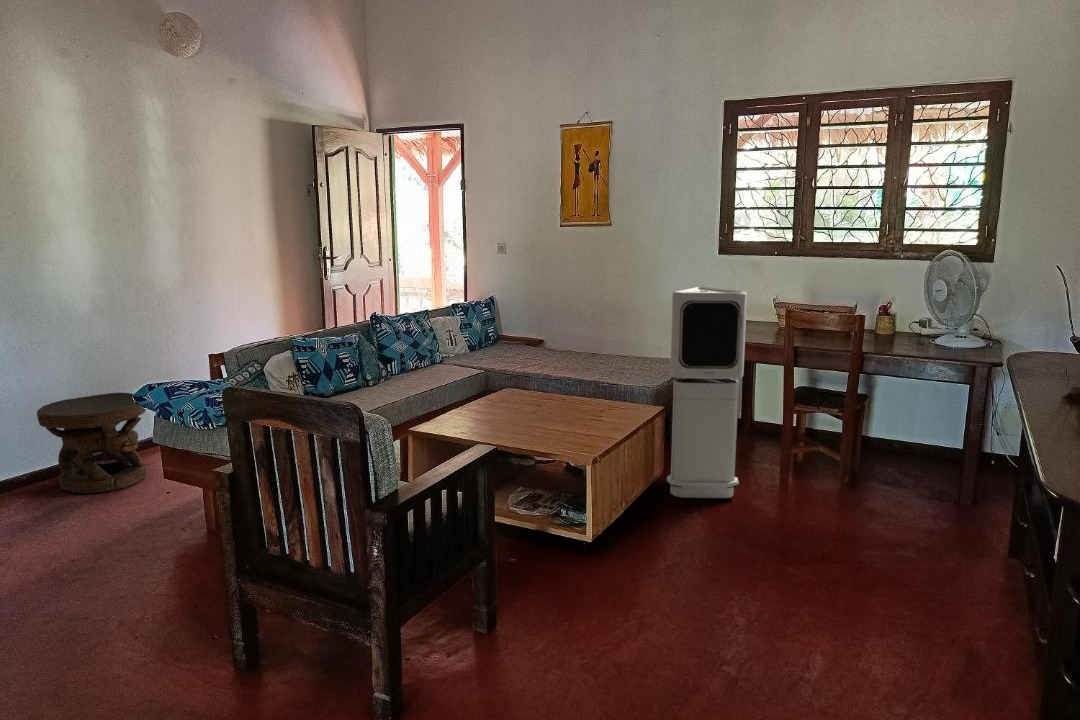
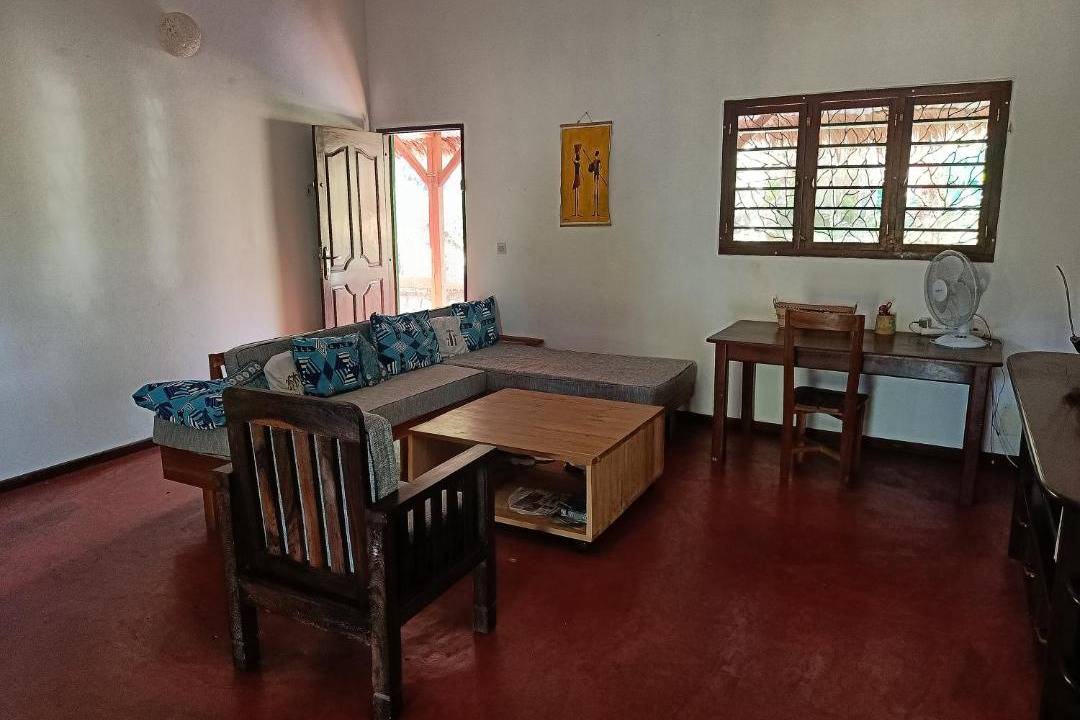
- side table [36,392,147,494]
- air purifier [666,286,748,499]
